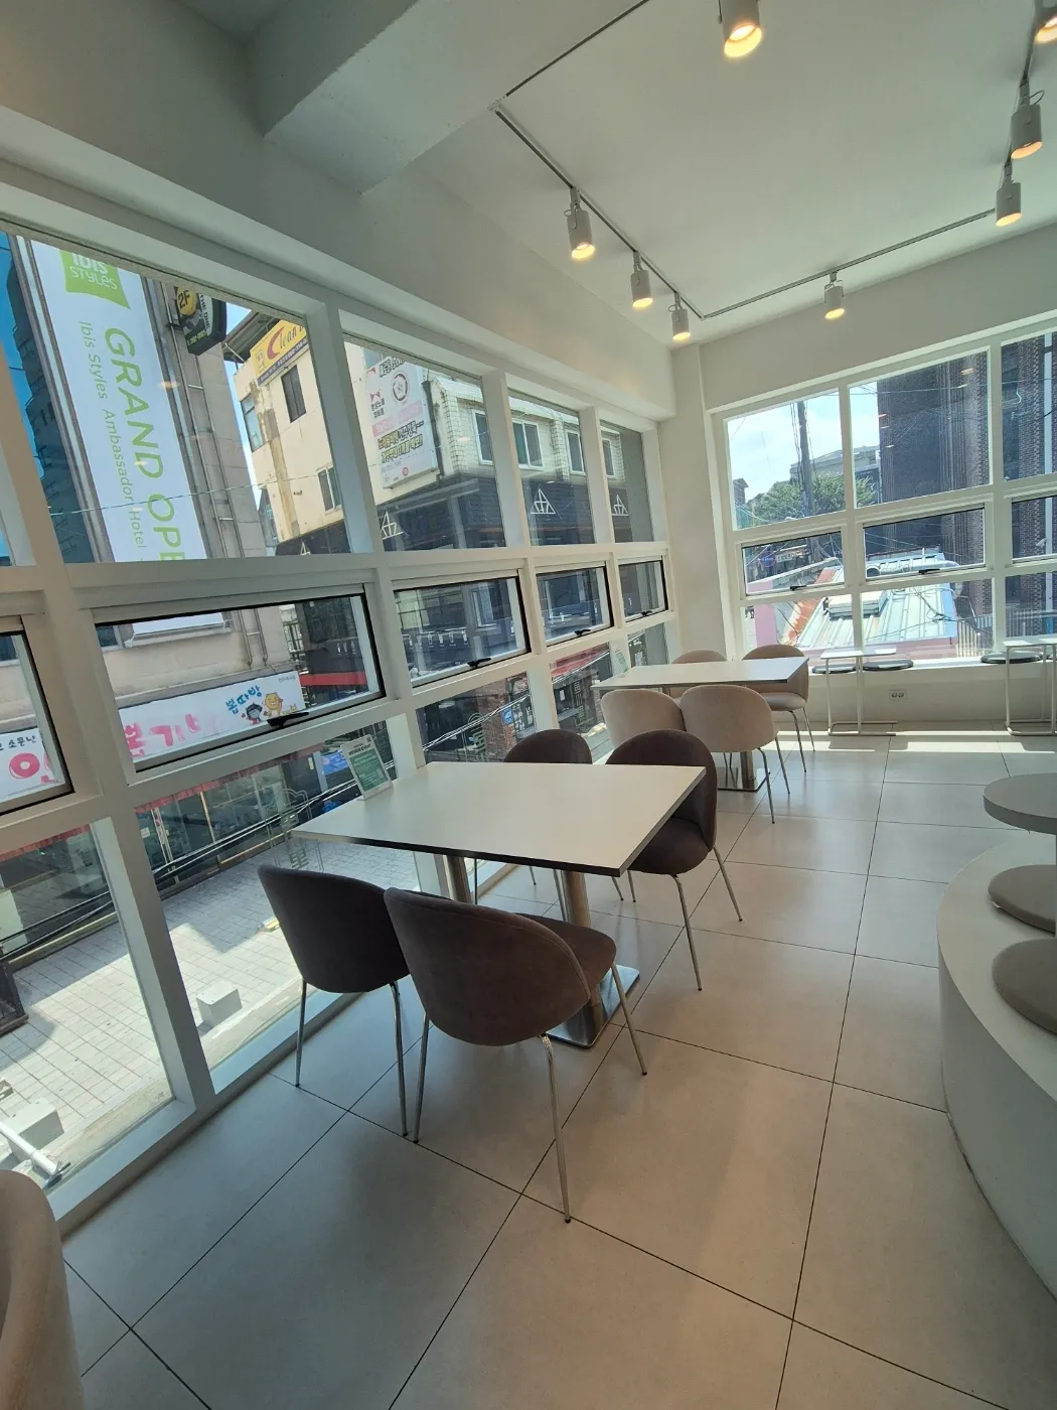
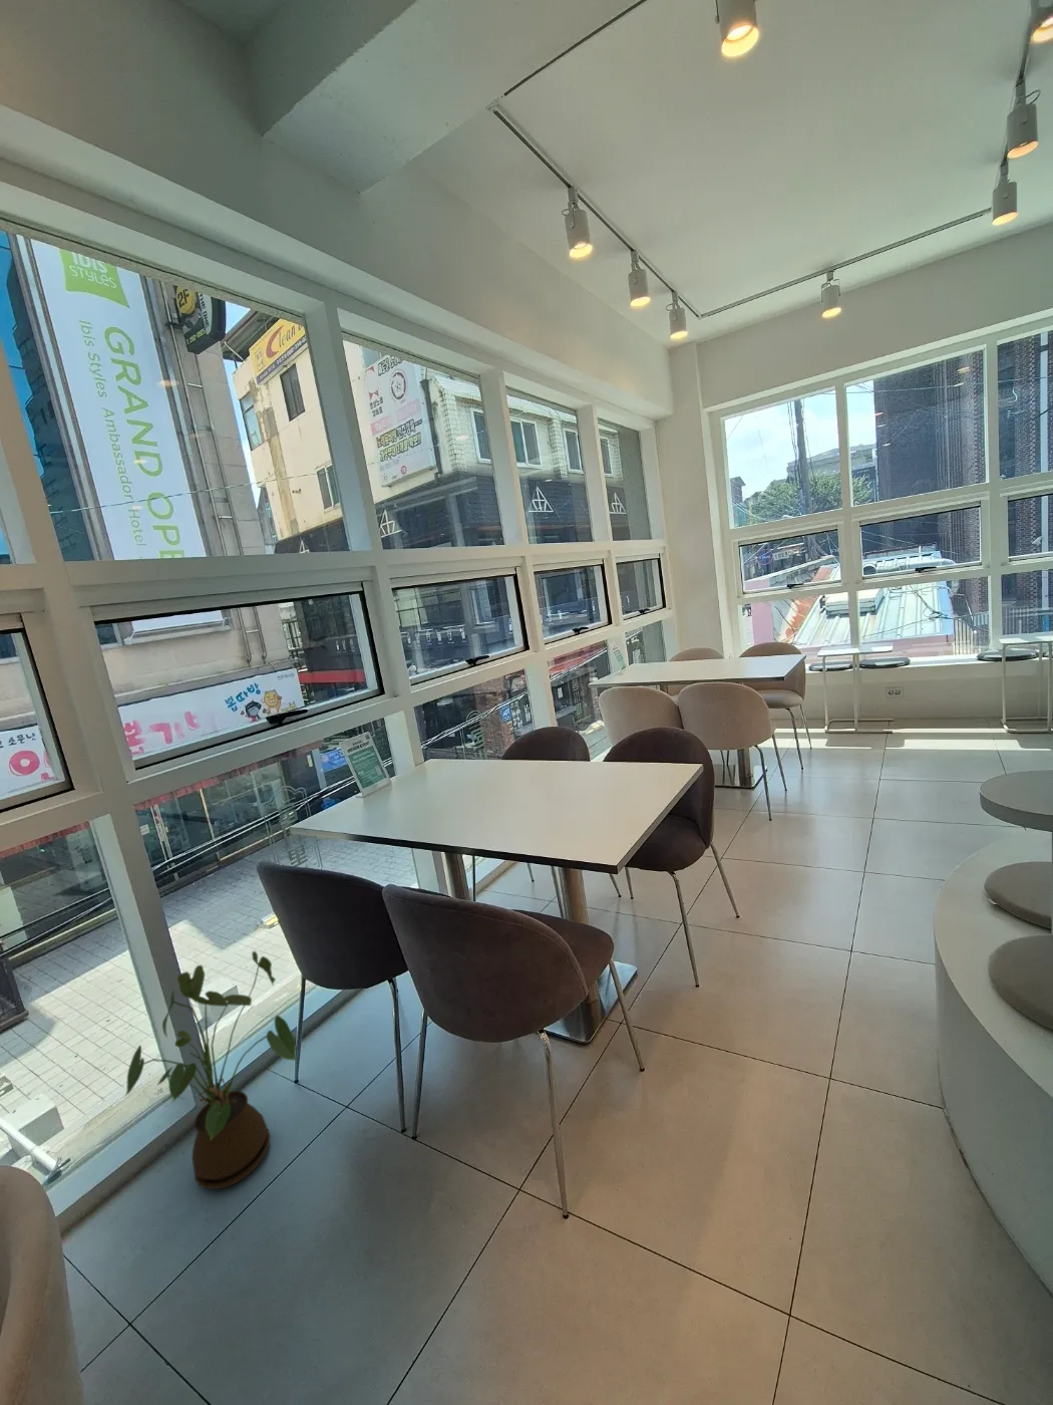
+ house plant [124,950,298,1190]
